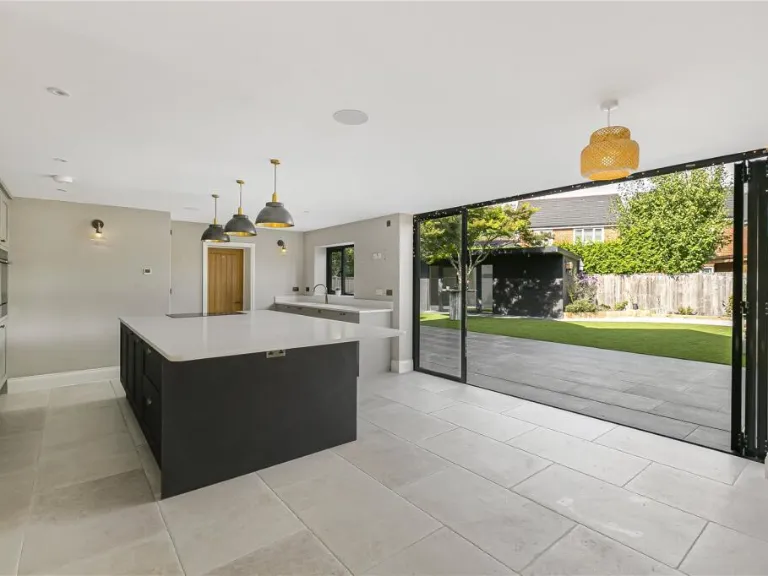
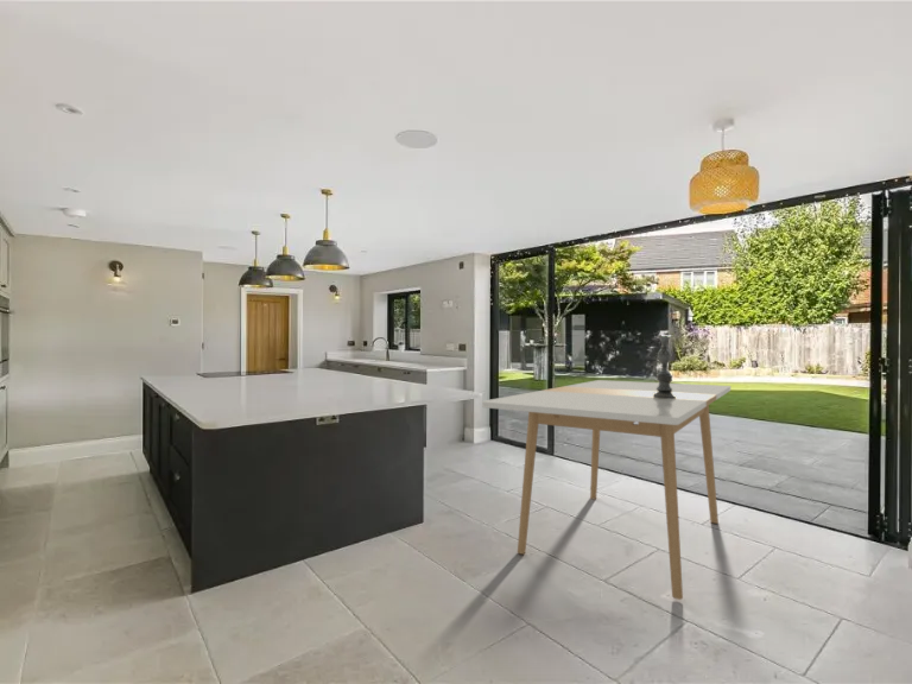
+ candlestick [653,334,677,399]
+ dining table [481,379,733,601]
